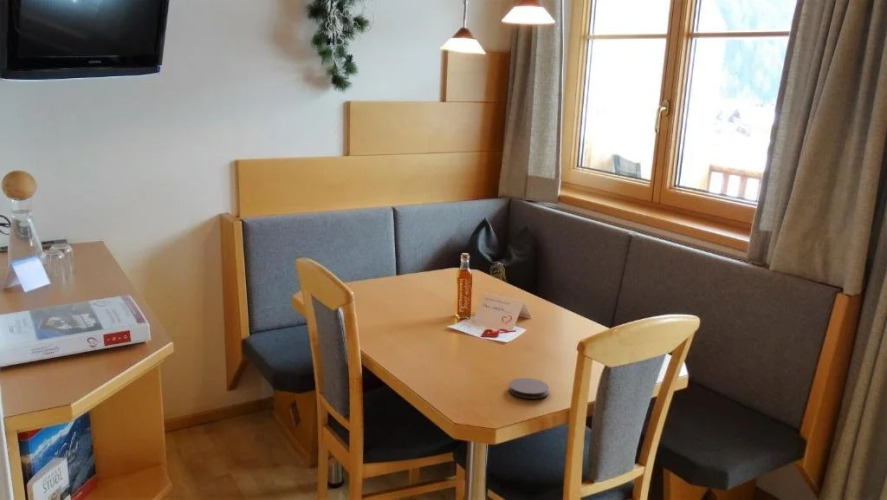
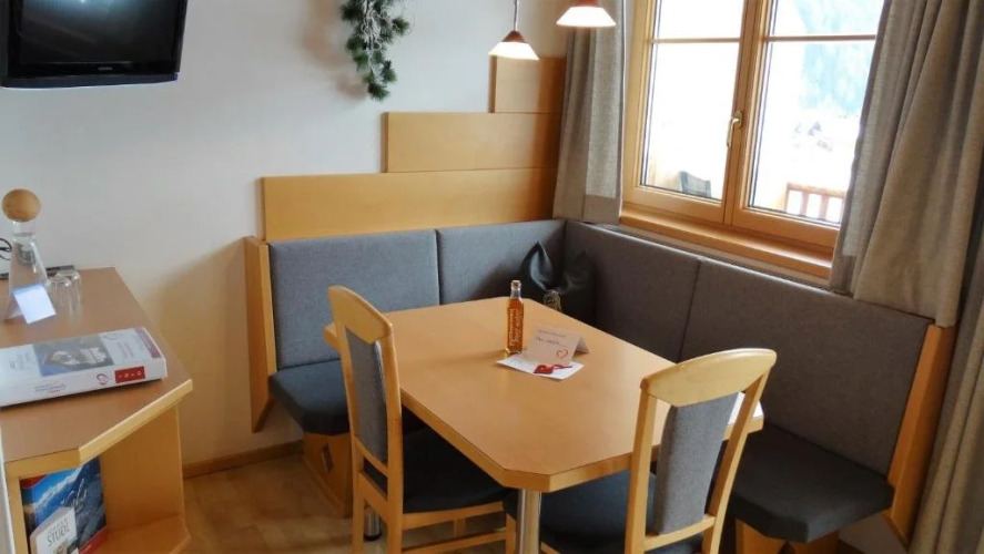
- coaster [508,377,550,400]
